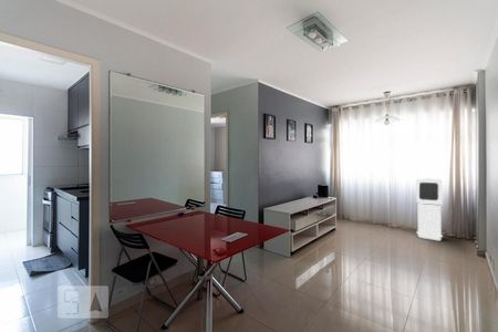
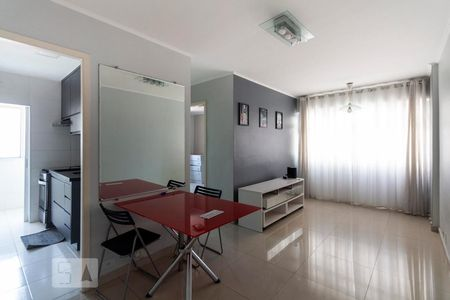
- air purifier [415,177,444,241]
